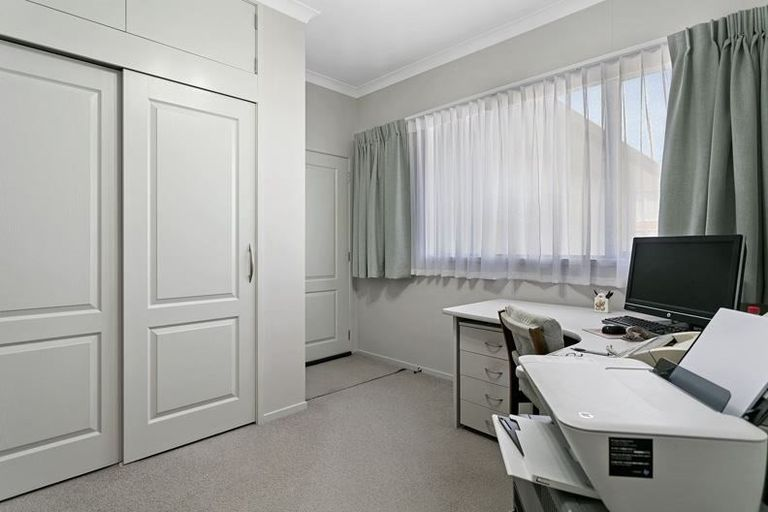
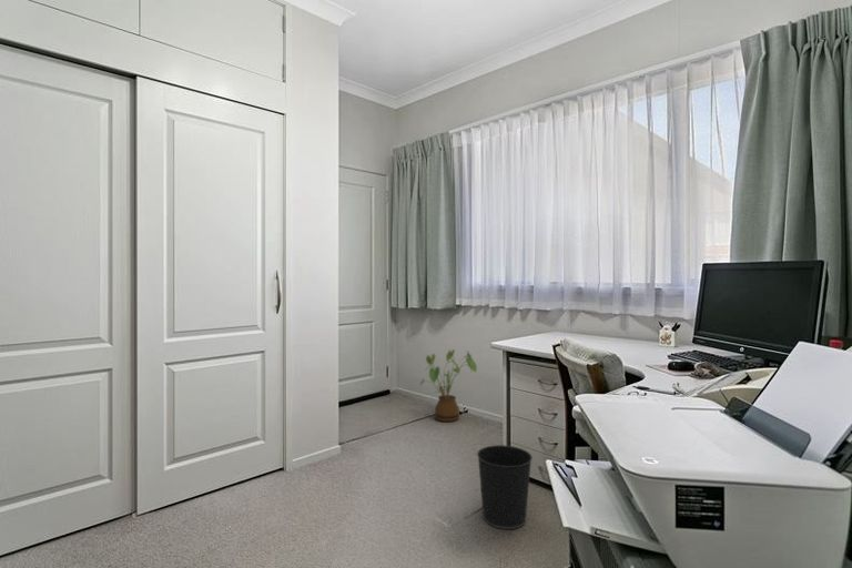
+ house plant [418,348,478,423]
+ wastebasket [476,444,534,530]
